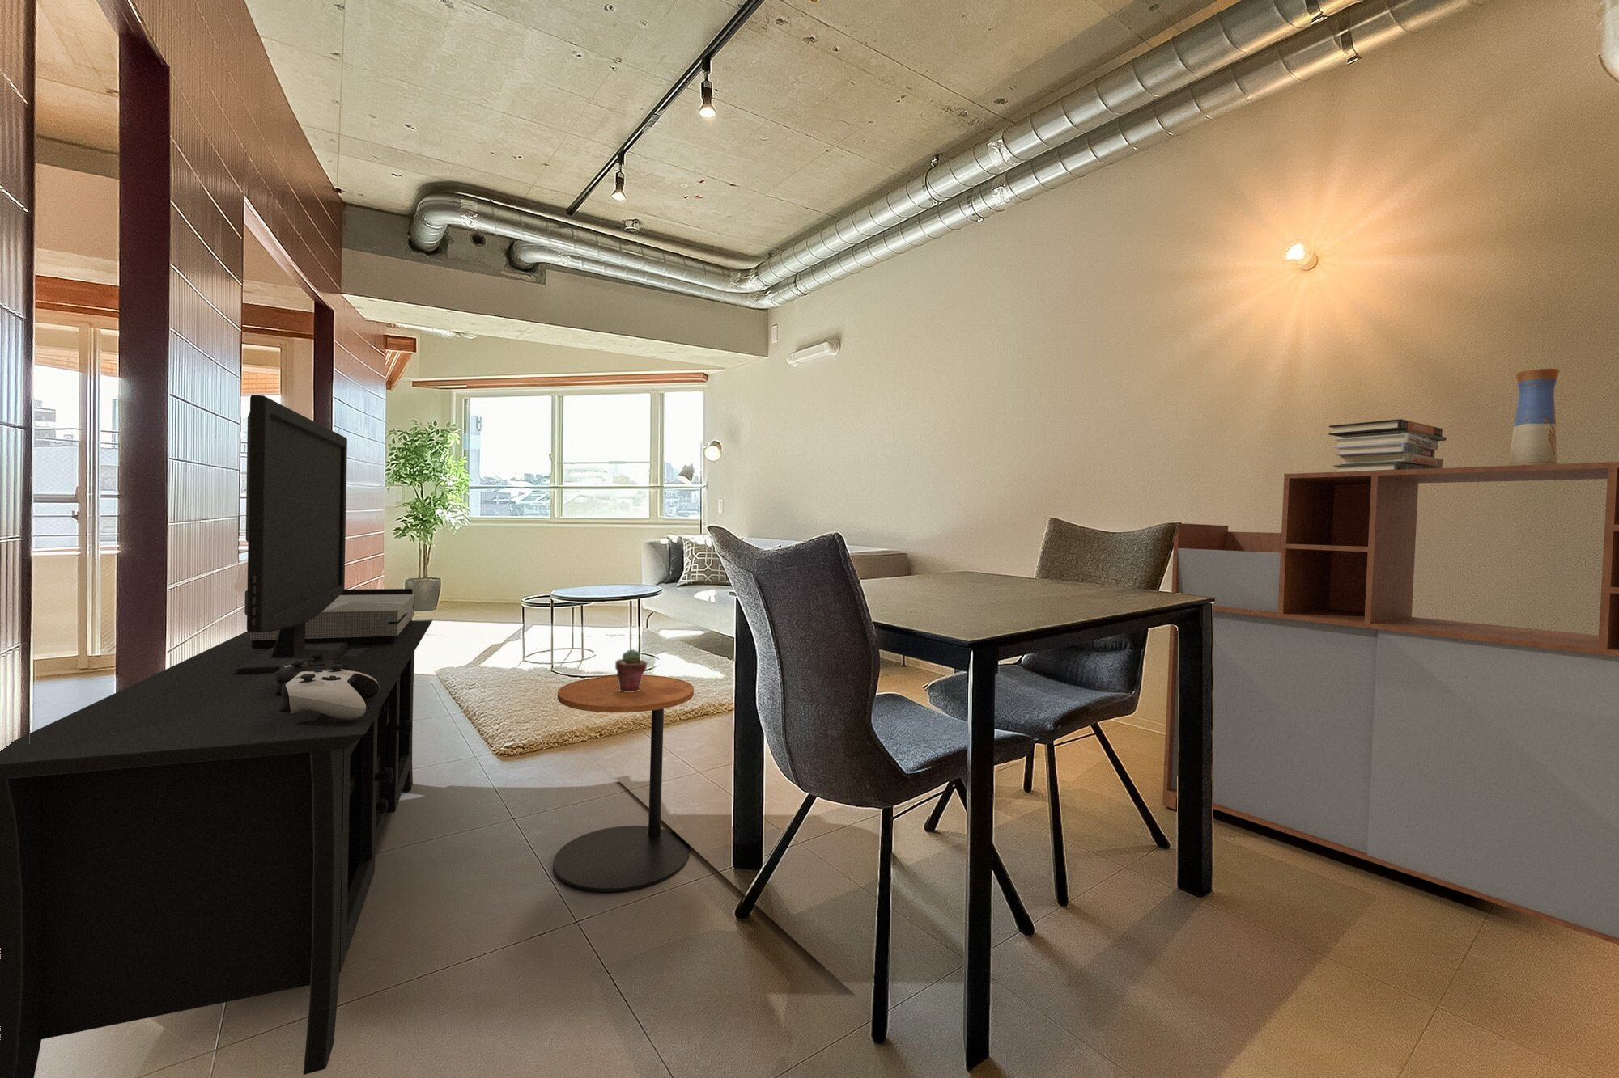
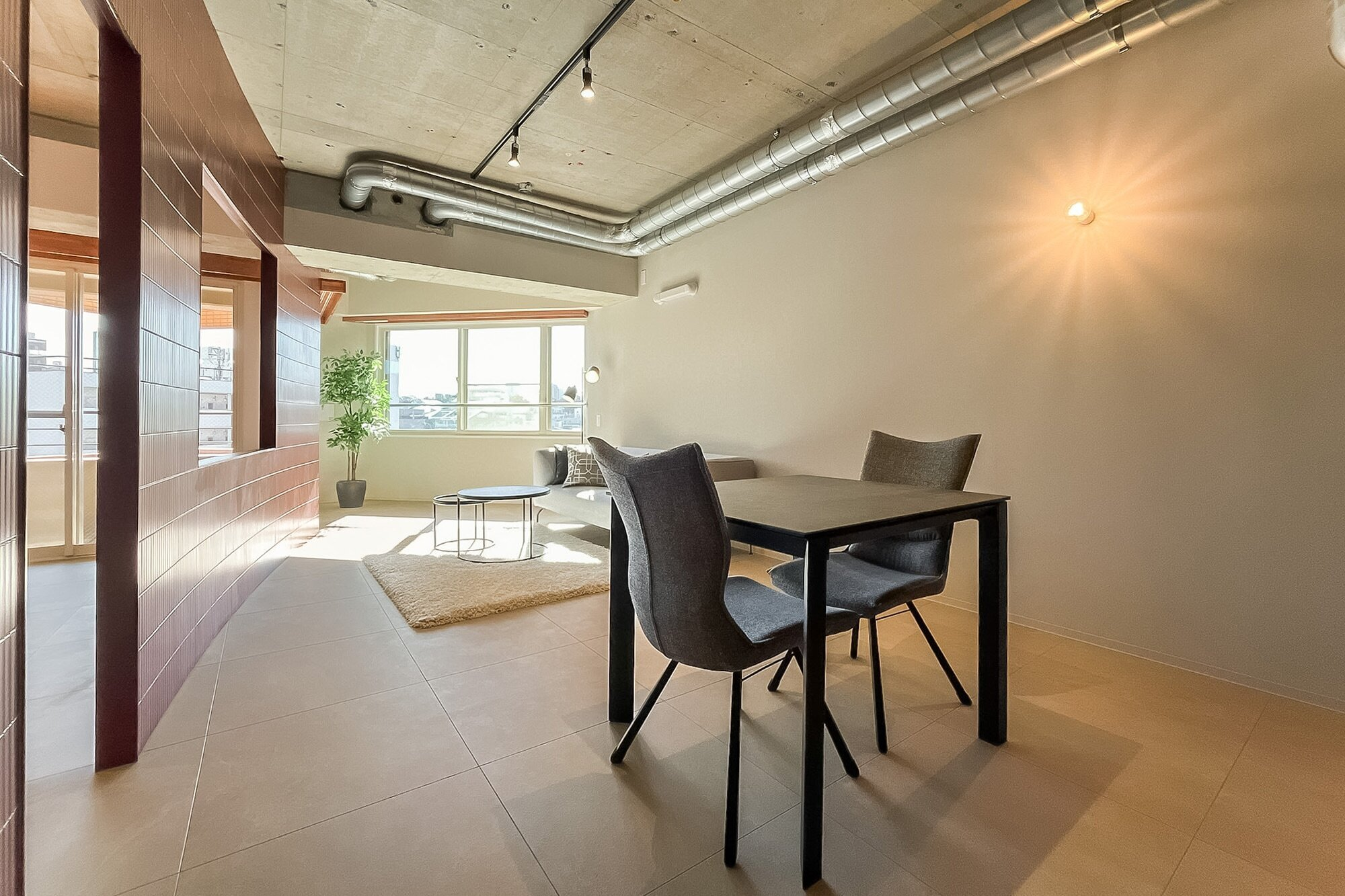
- vase [1507,368,1560,466]
- storage cabinet [1162,461,1619,946]
- book stack [1328,419,1447,473]
- side table [553,675,695,893]
- potted succulent [614,648,648,692]
- media console [0,393,433,1078]
